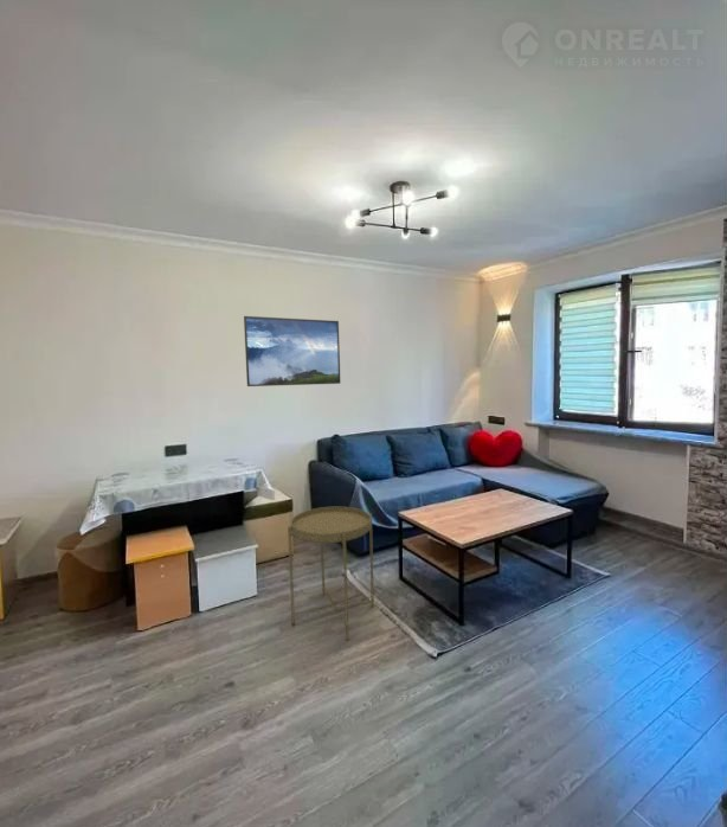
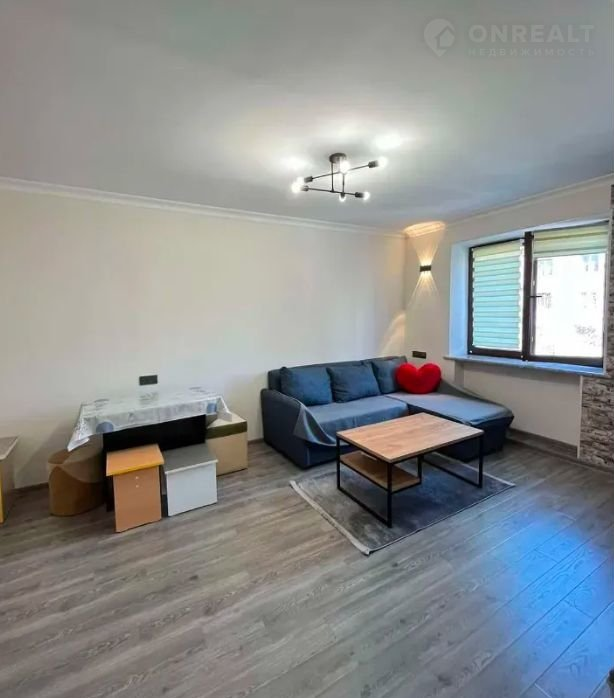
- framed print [243,315,341,387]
- side table [287,506,375,641]
